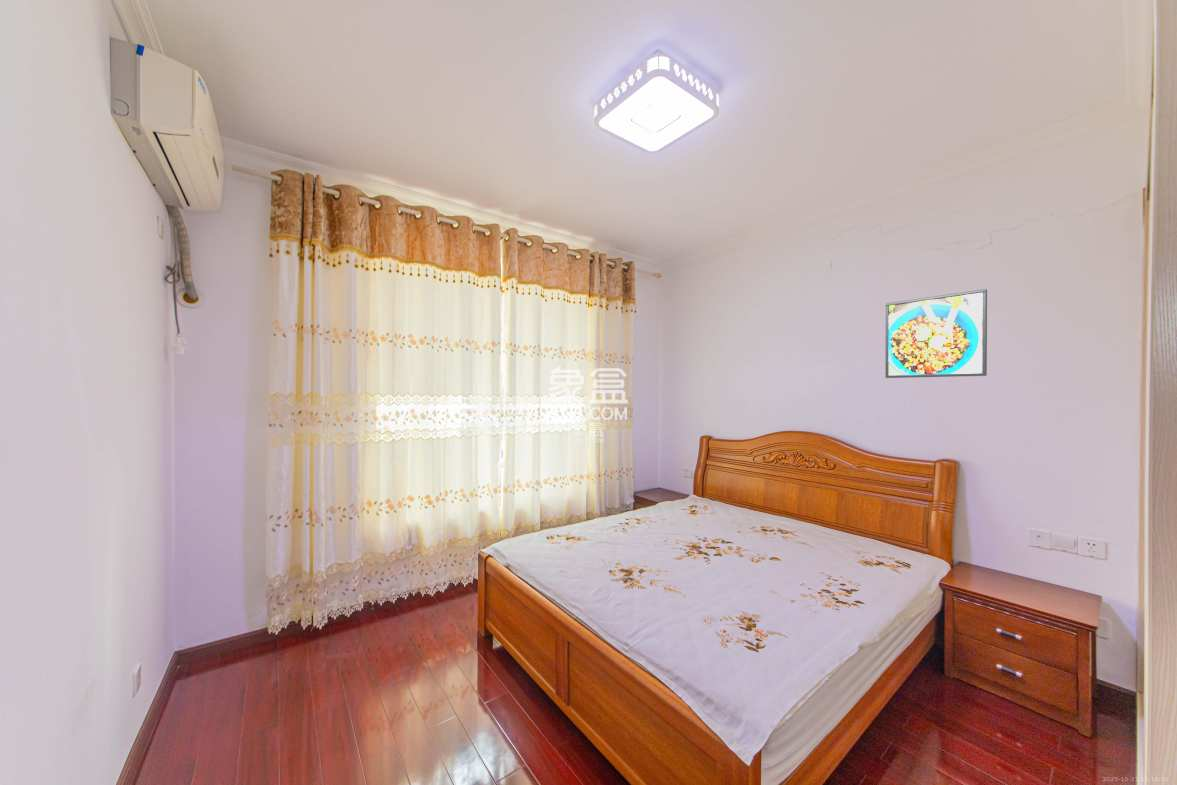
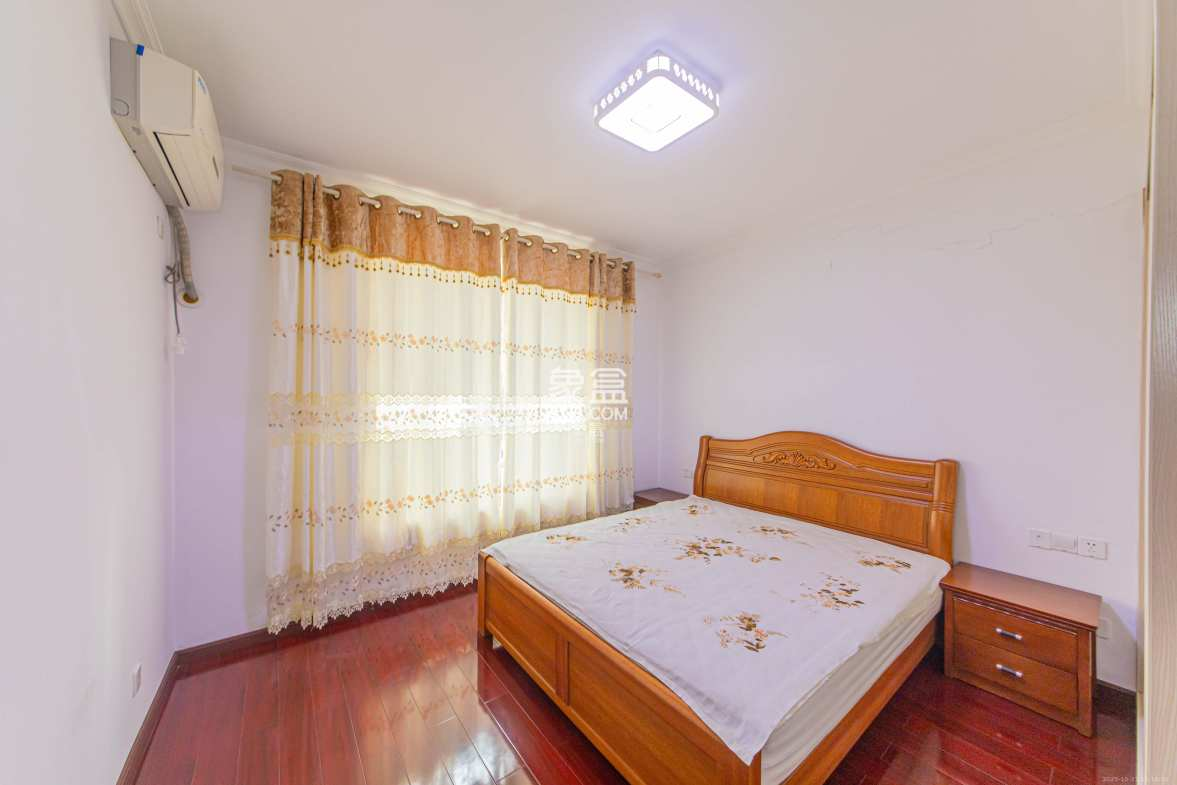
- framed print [885,288,988,379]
